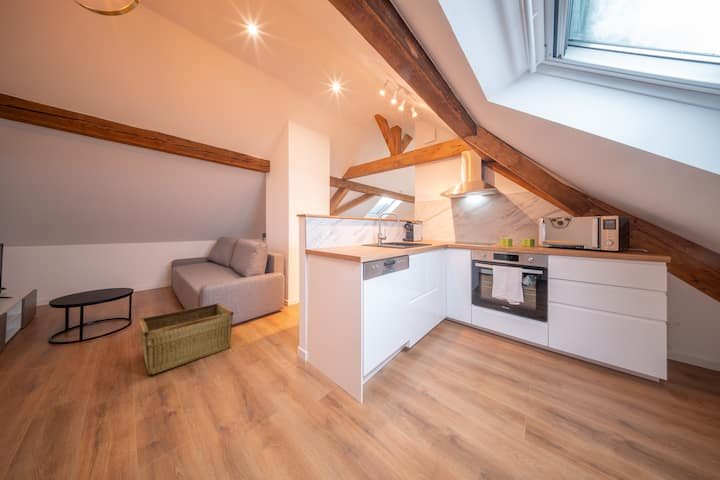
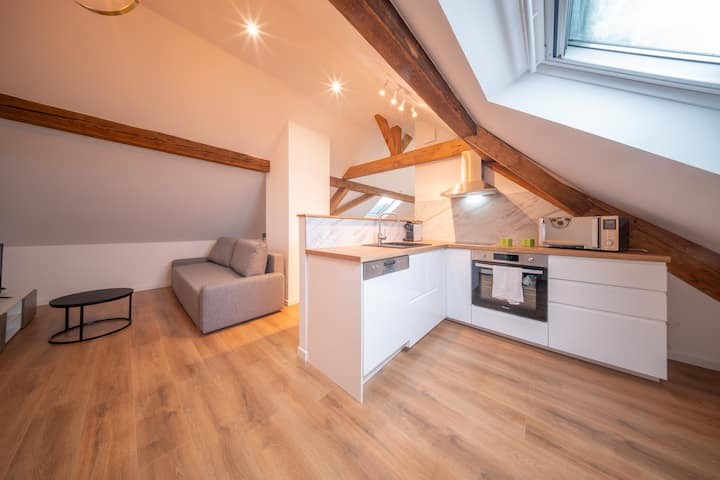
- hamper [138,302,235,377]
